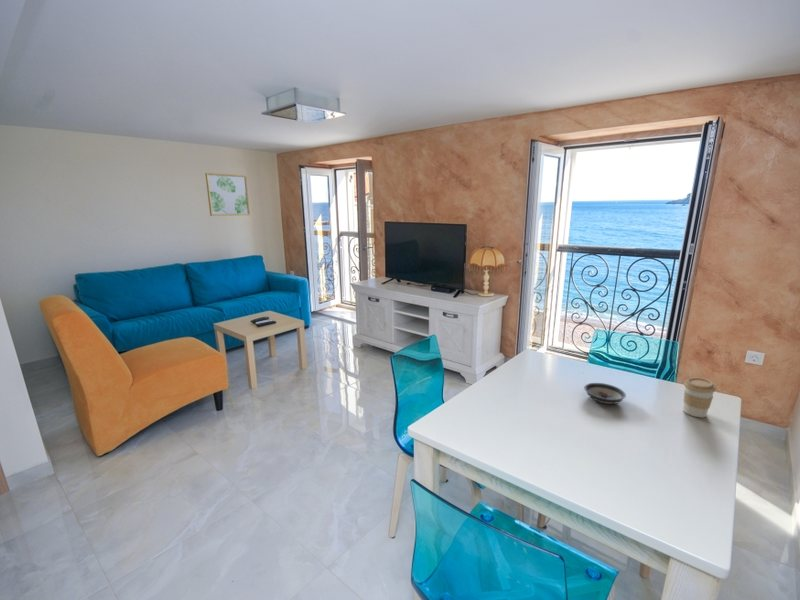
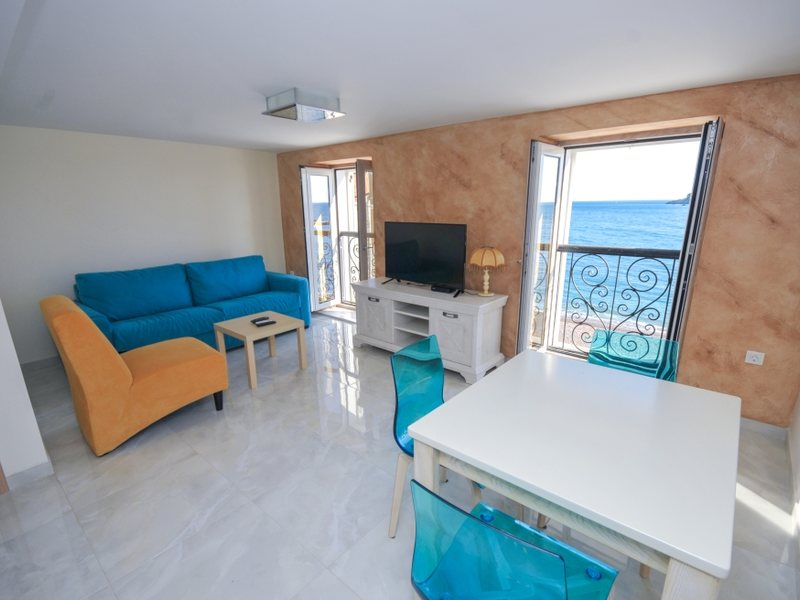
- wall art [204,172,251,217]
- coffee cup [682,377,717,418]
- saucer [583,382,627,405]
